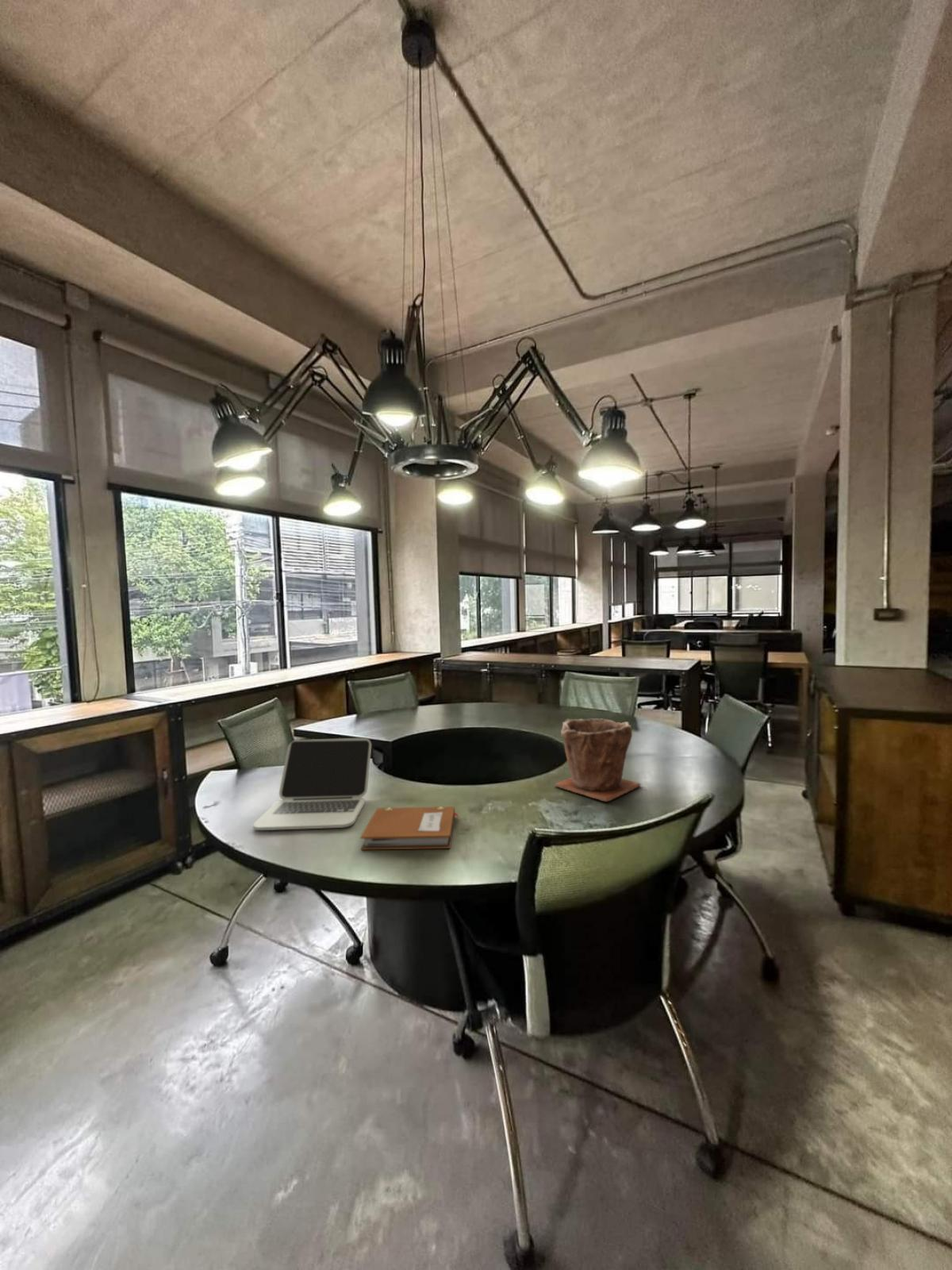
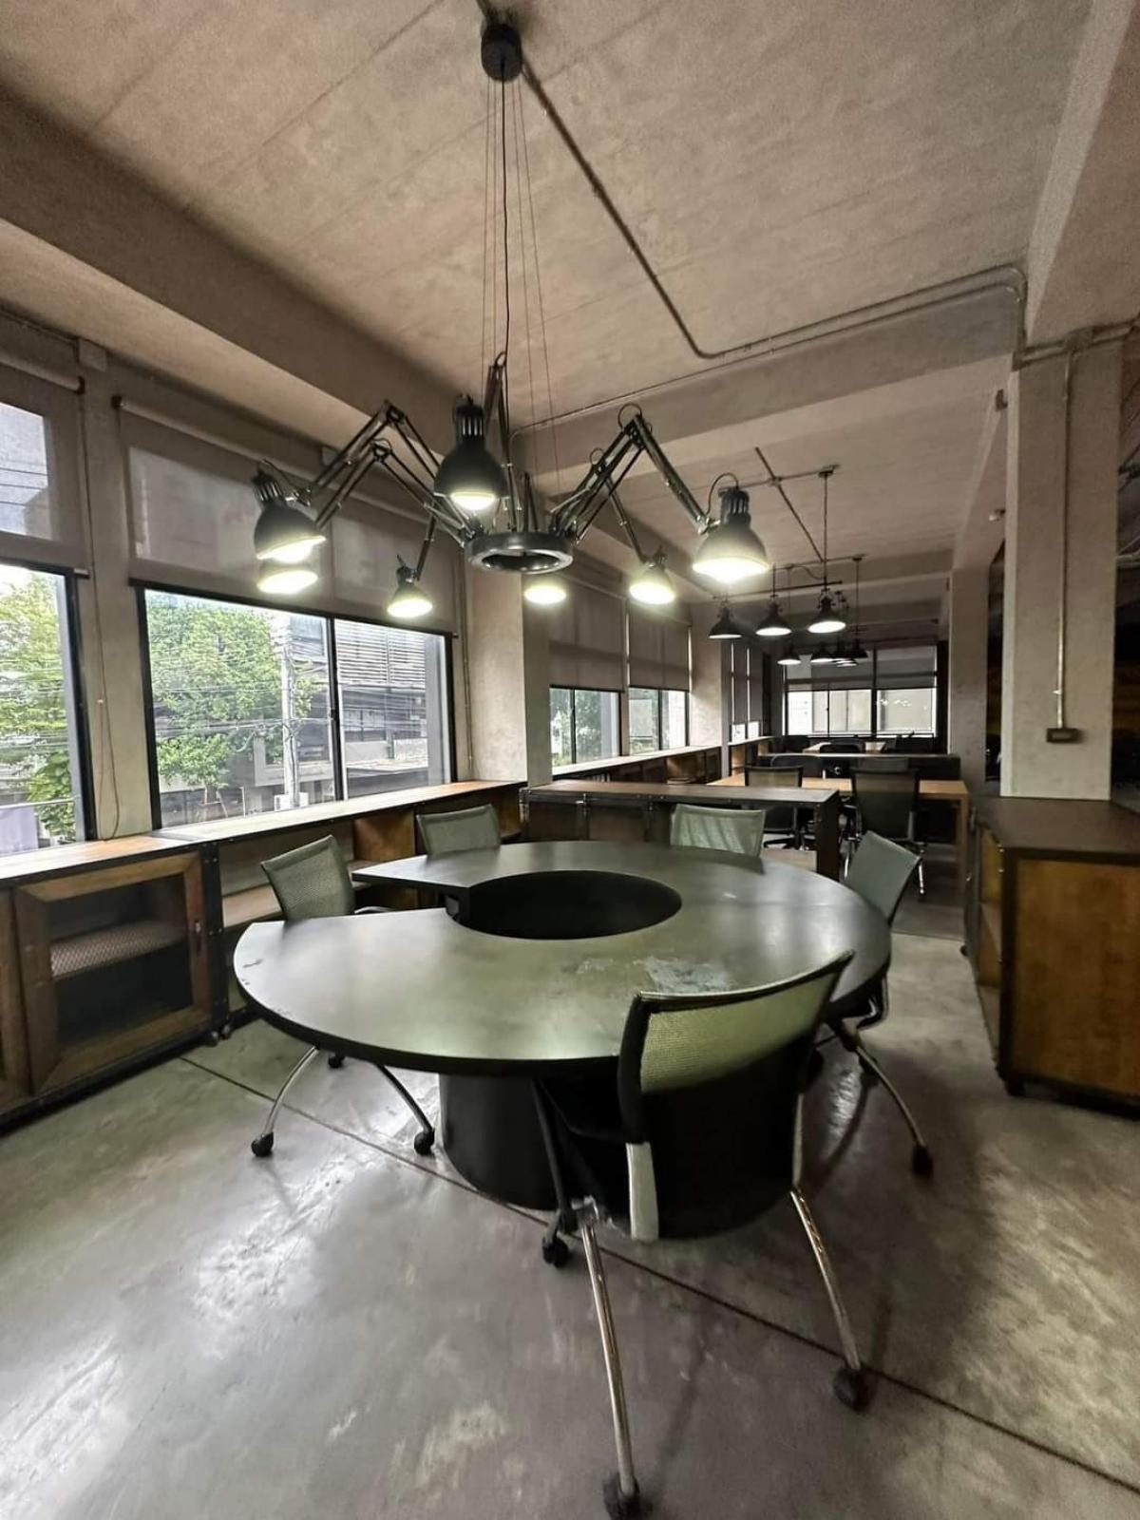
- plant pot [554,718,642,802]
- notebook [359,806,460,851]
- laptop [252,737,372,831]
